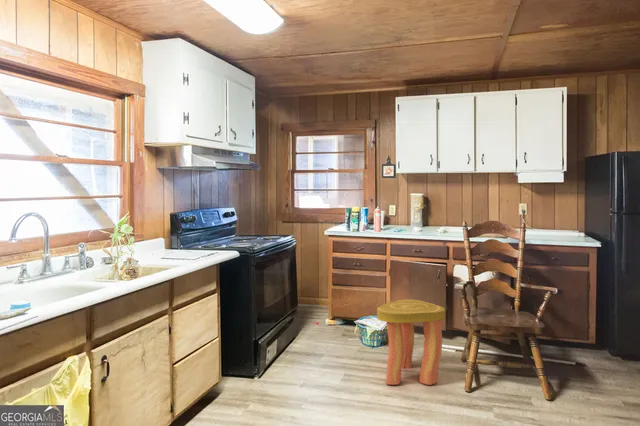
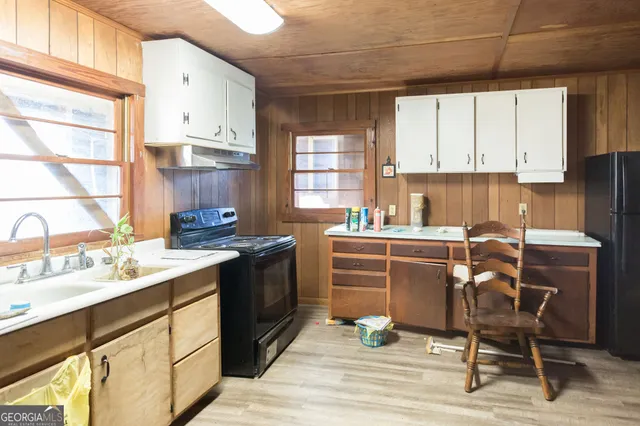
- stool [376,298,446,386]
